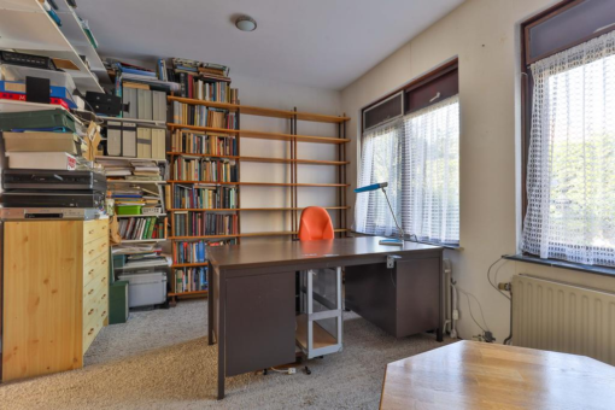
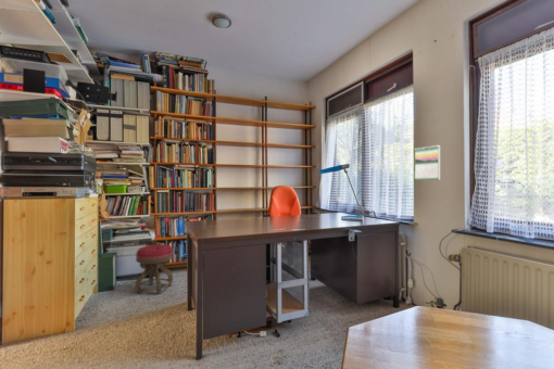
+ calendar [413,144,441,181]
+ stool [135,243,174,295]
